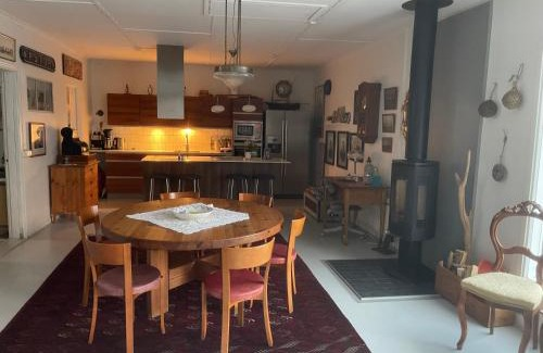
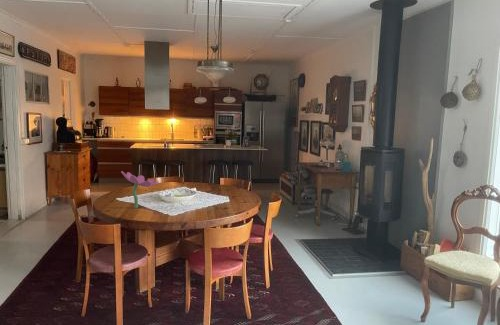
+ flower [120,170,160,209]
